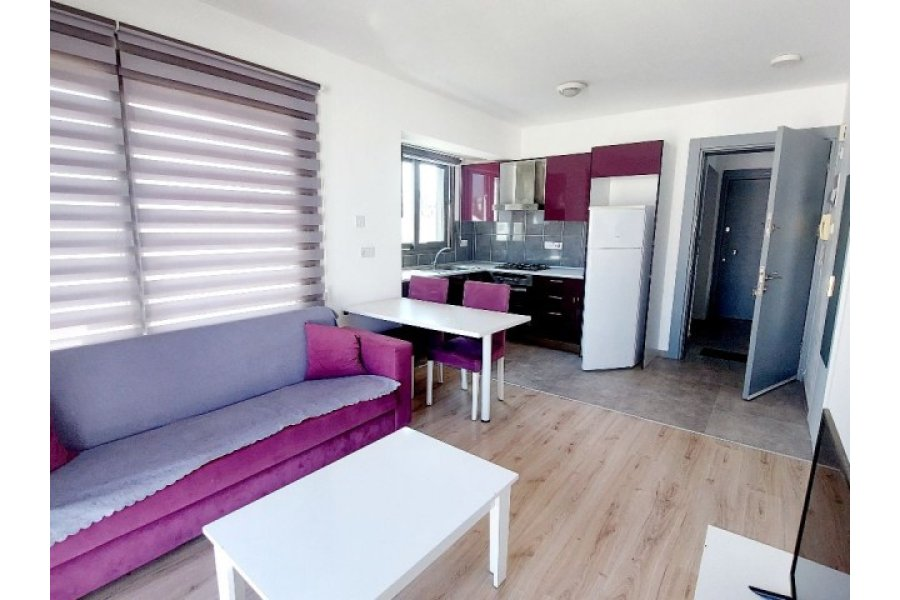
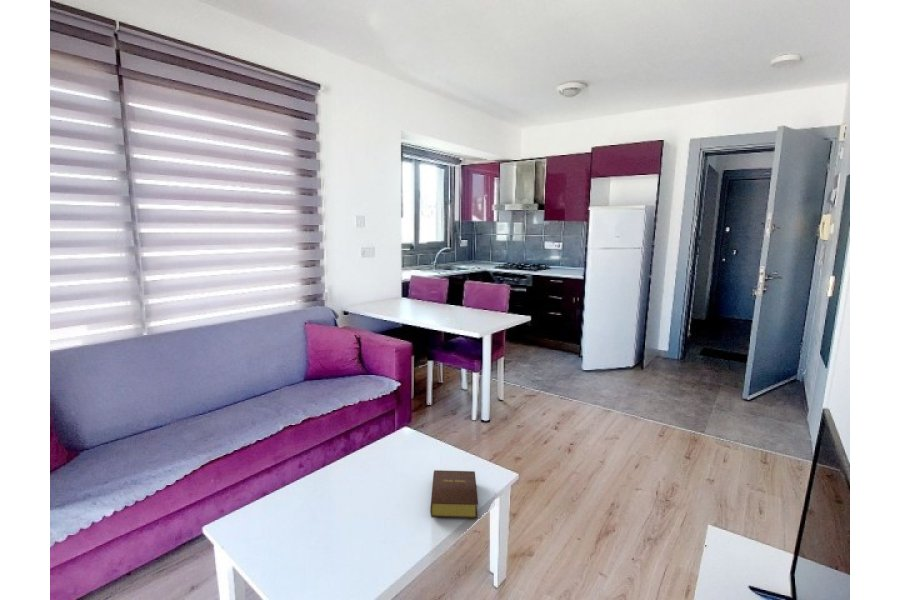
+ bible [429,469,479,519]
